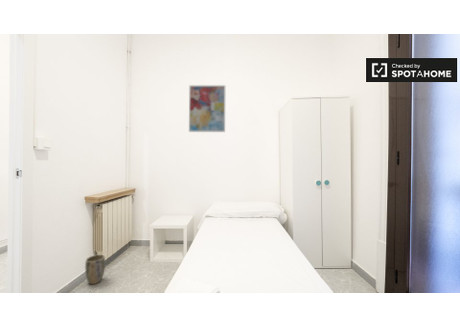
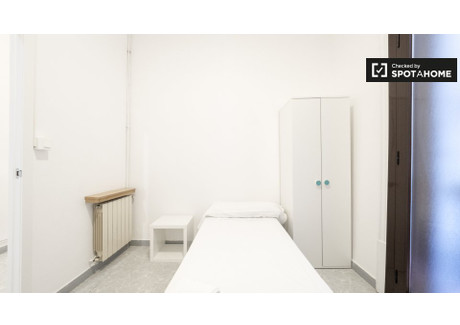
- wall art [188,84,226,133]
- plant pot [84,254,106,285]
